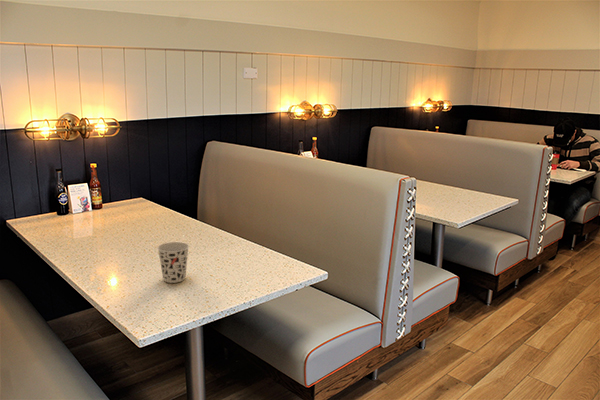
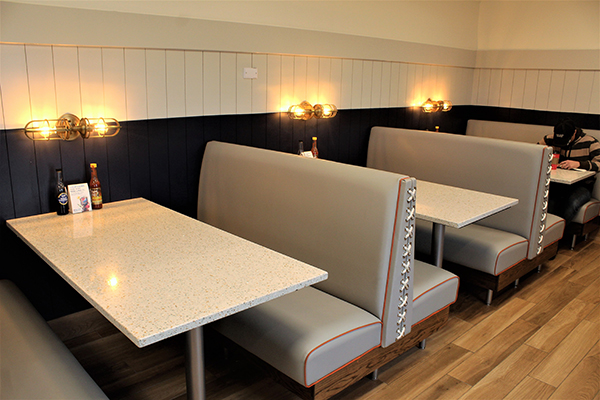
- cup [157,241,190,284]
